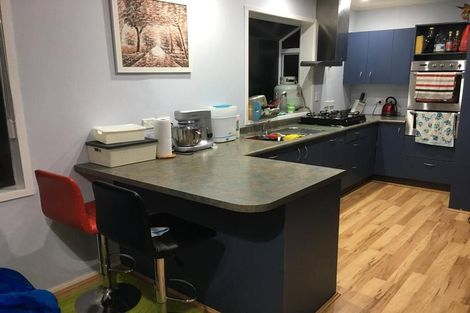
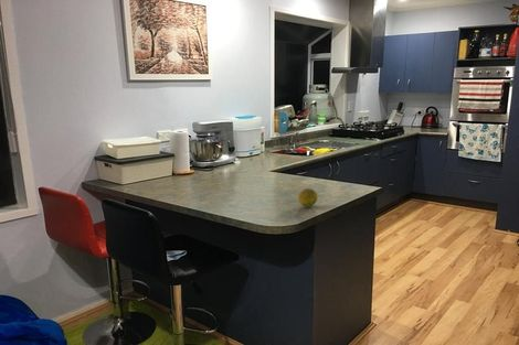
+ fruit [297,187,319,208]
